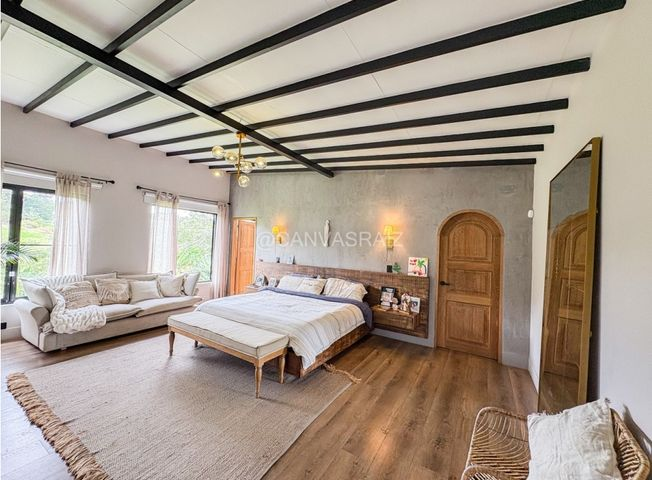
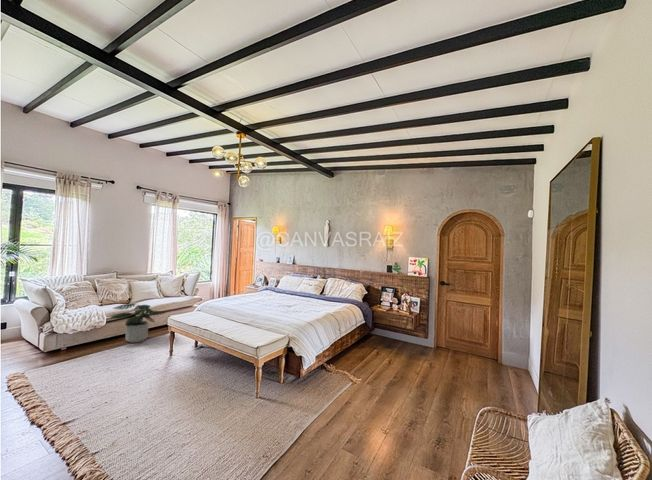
+ potted plant [110,303,166,344]
